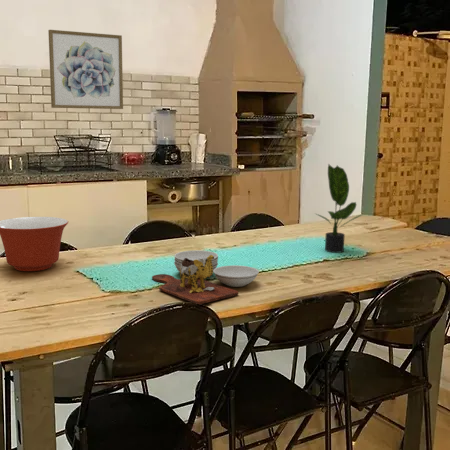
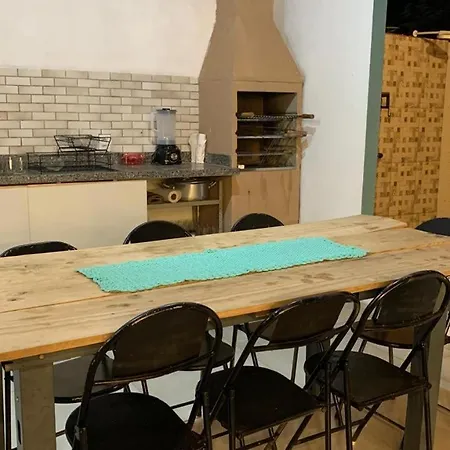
- cutting board [151,249,260,305]
- mixing bowl [0,216,69,272]
- potted plant [314,163,365,254]
- wall art [47,29,124,110]
